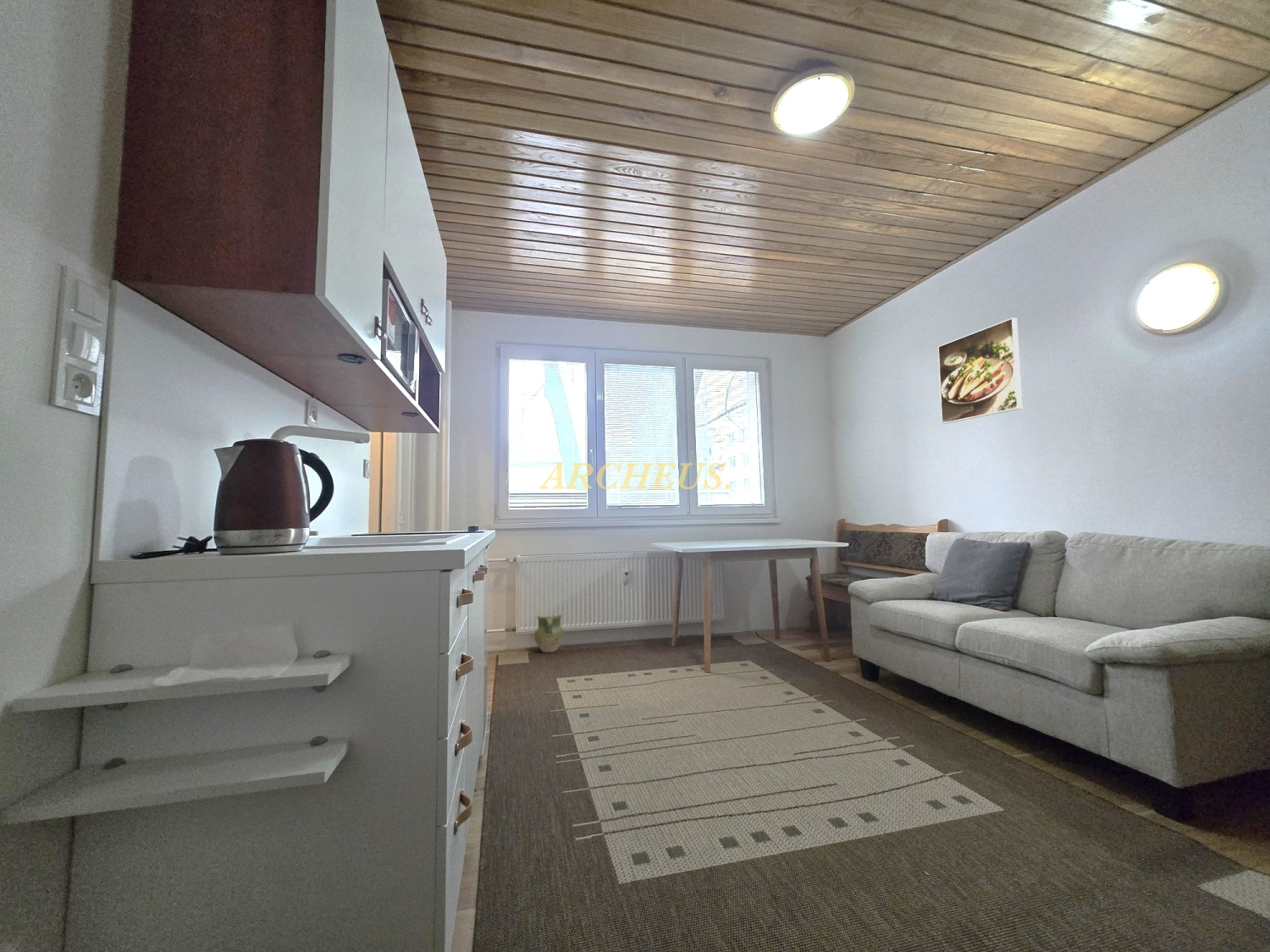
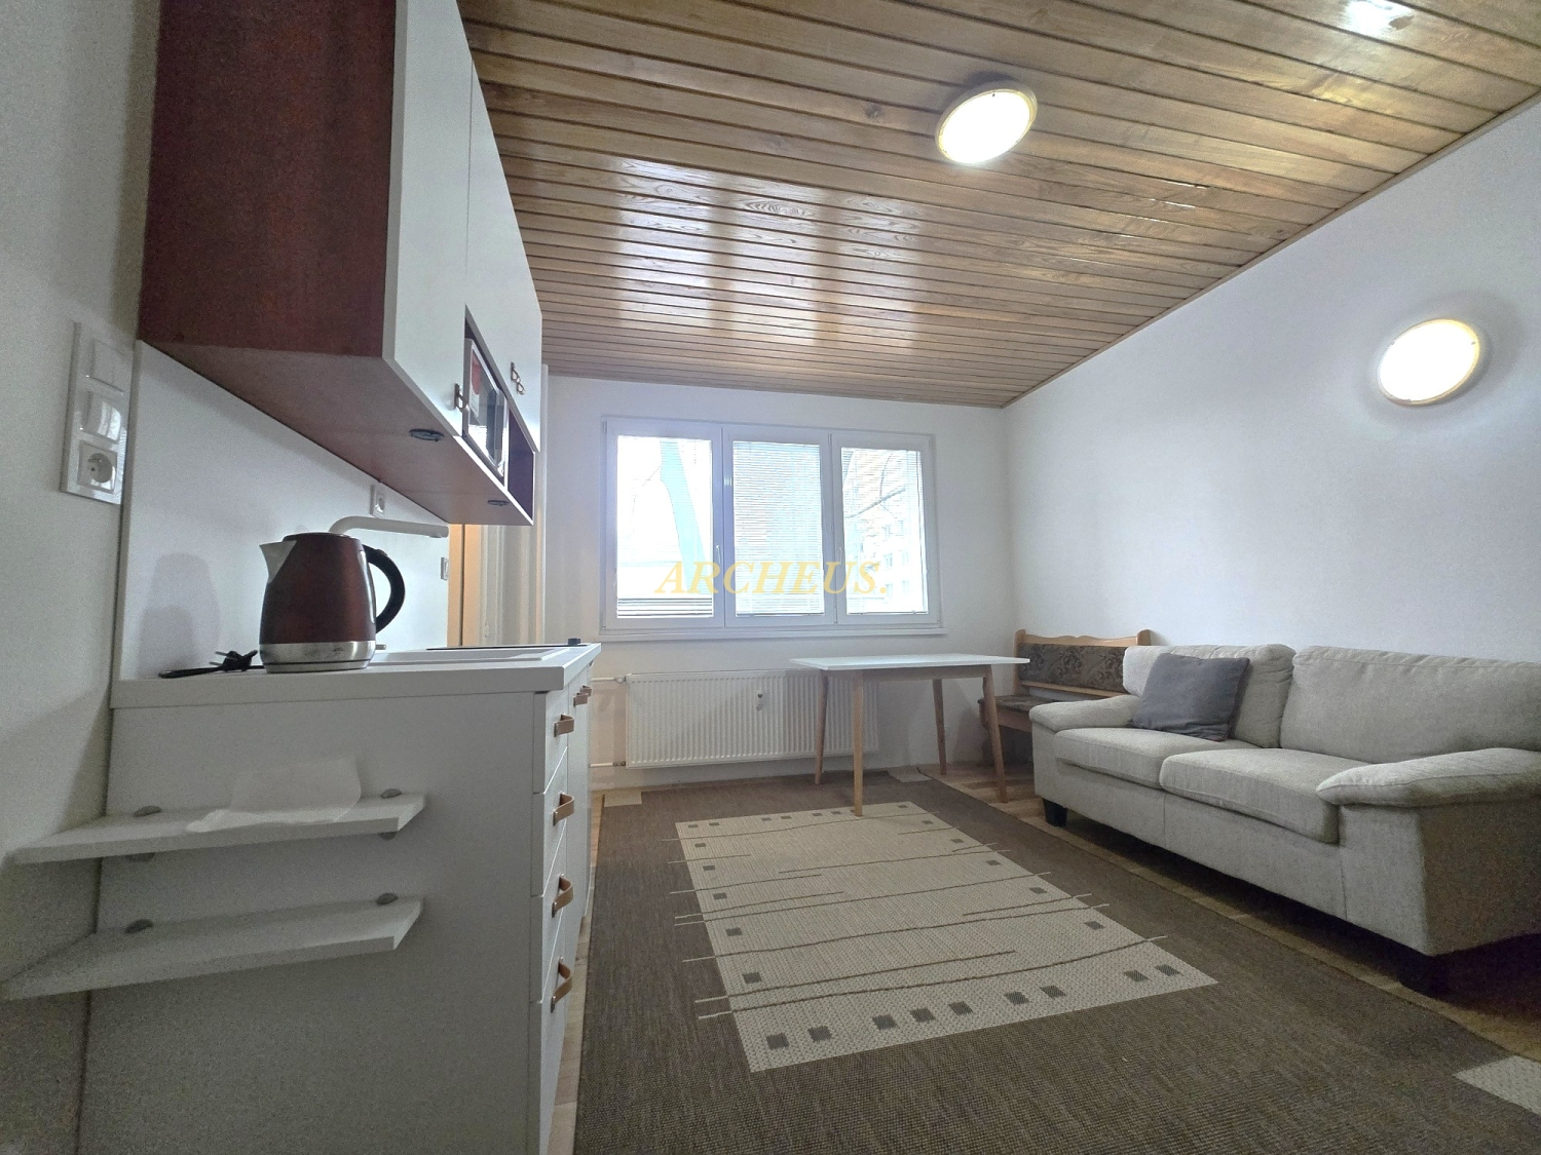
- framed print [937,317,1023,425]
- ceramic jug [533,614,566,653]
